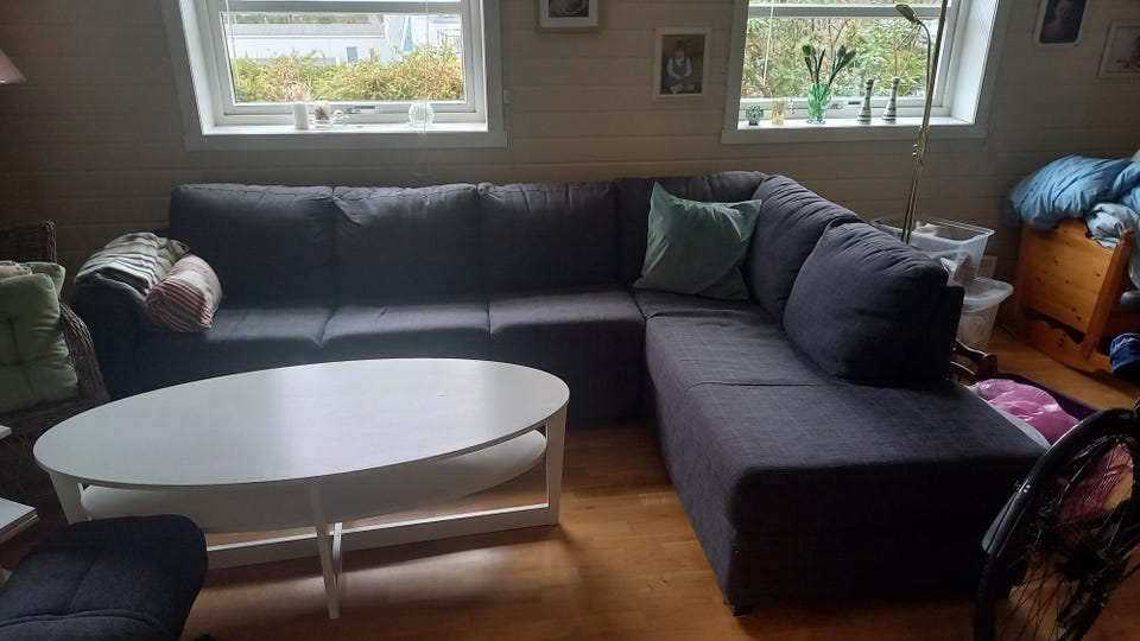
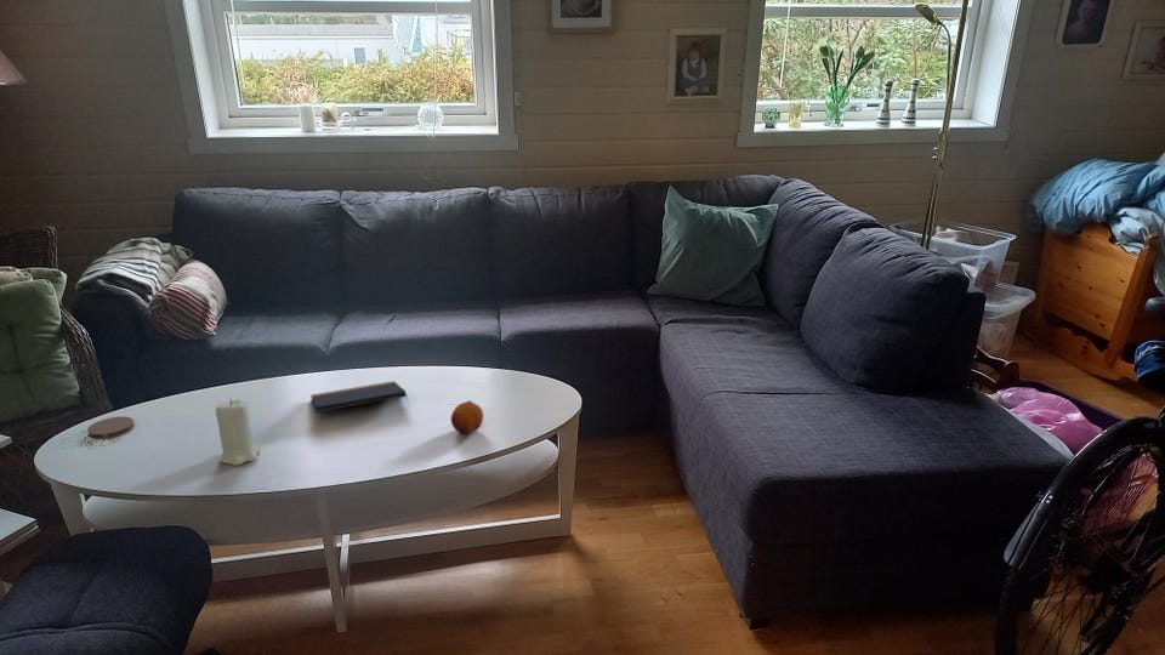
+ coaster [86,416,136,440]
+ fruit [450,399,484,435]
+ candle [215,398,261,467]
+ notepad [309,380,410,414]
